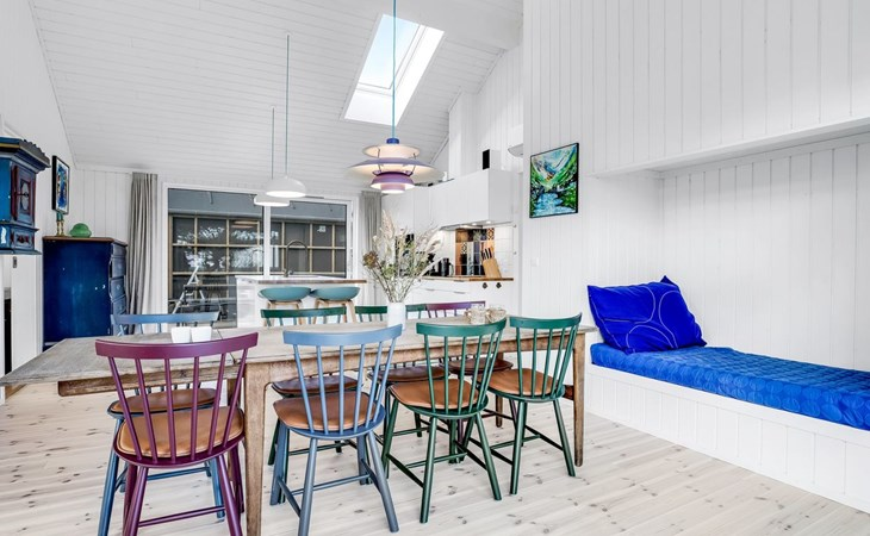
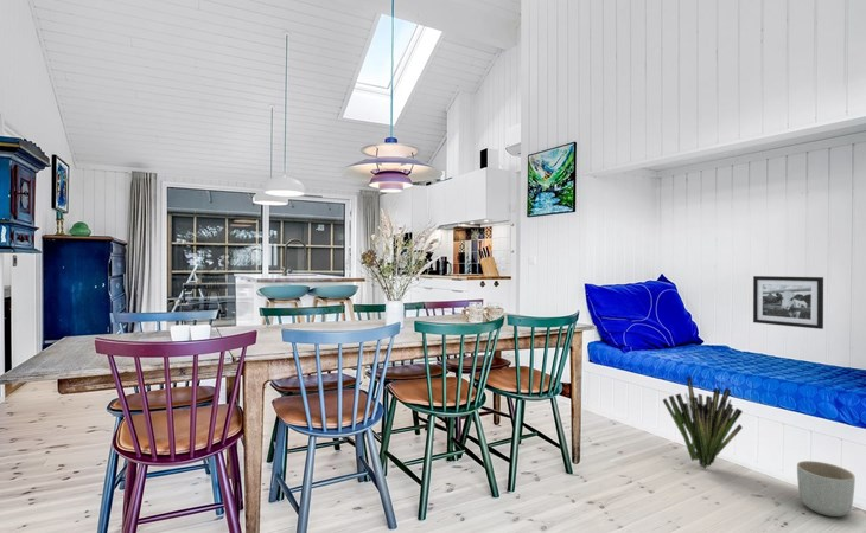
+ picture frame [752,275,824,330]
+ planter [796,460,857,518]
+ decorative plant [662,375,744,469]
